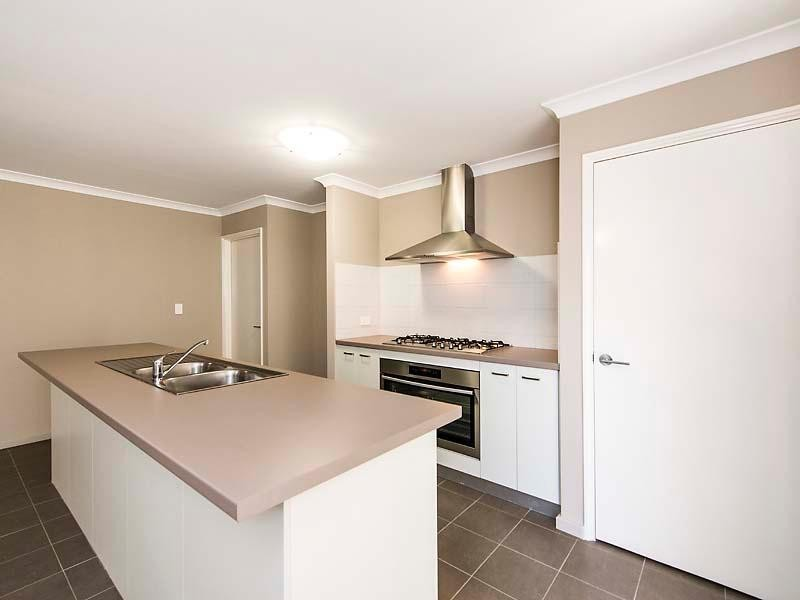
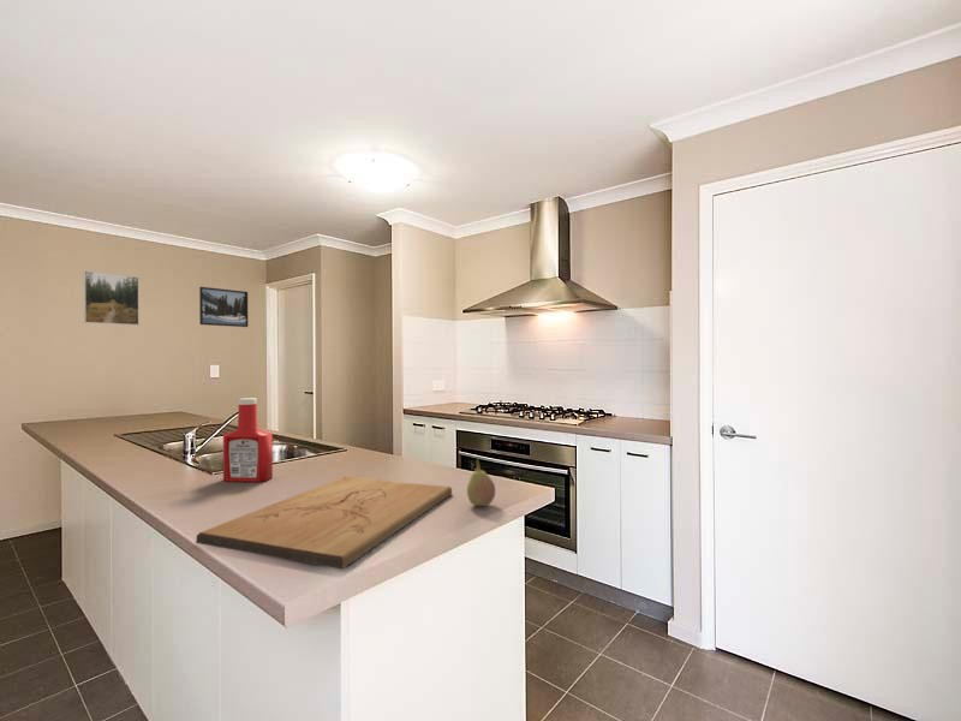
+ cutting board [195,476,453,570]
+ soap bottle [222,397,274,483]
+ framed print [83,270,141,327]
+ fruit [466,458,496,507]
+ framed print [198,286,249,328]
